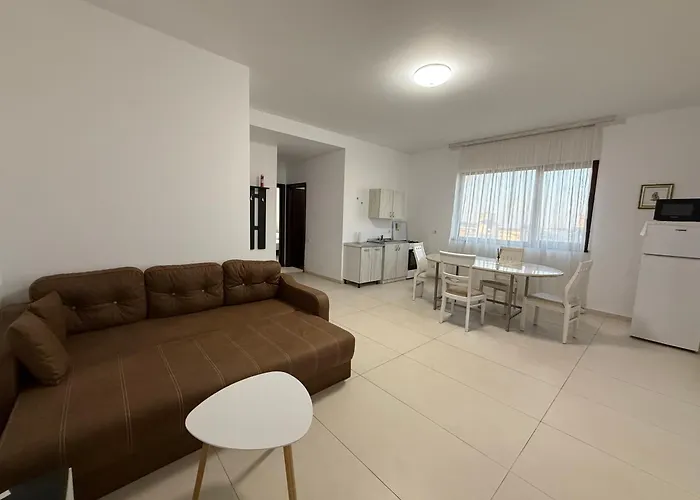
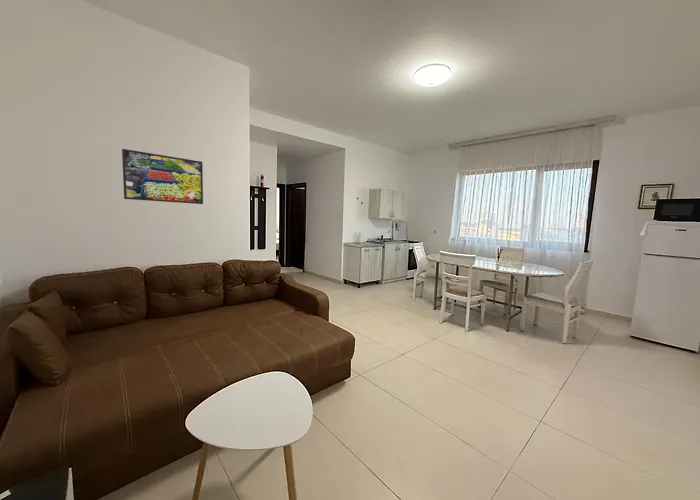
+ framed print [121,148,204,205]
